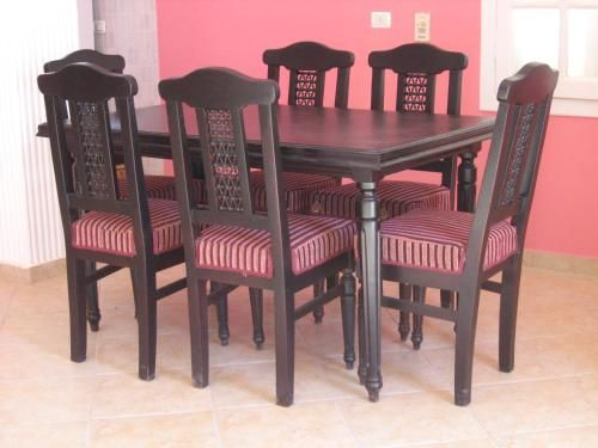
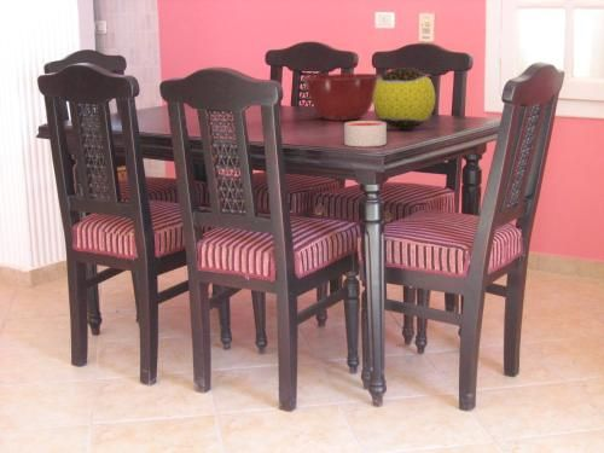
+ mixing bowl [302,72,383,122]
+ decorative ball [372,66,436,130]
+ candle [343,120,388,149]
